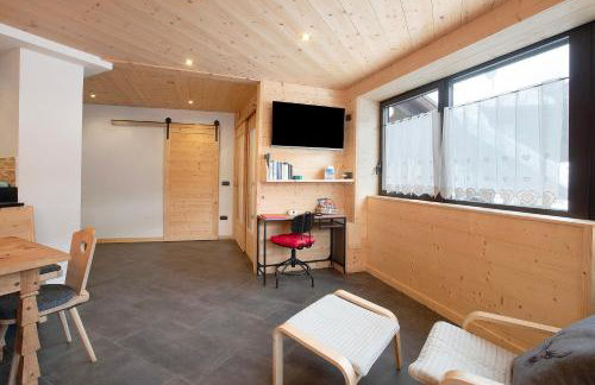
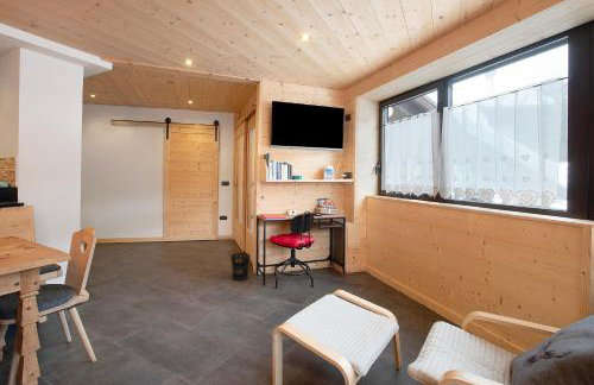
+ wastebasket [229,252,252,282]
